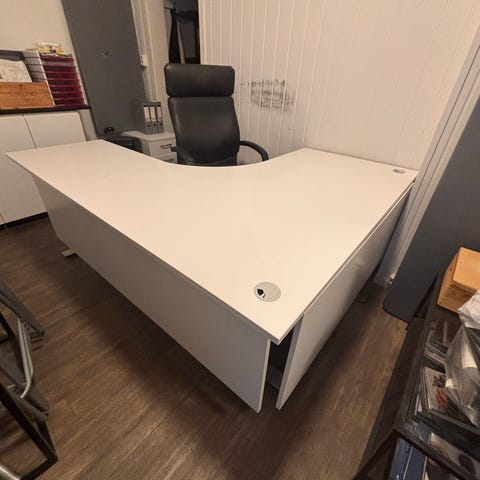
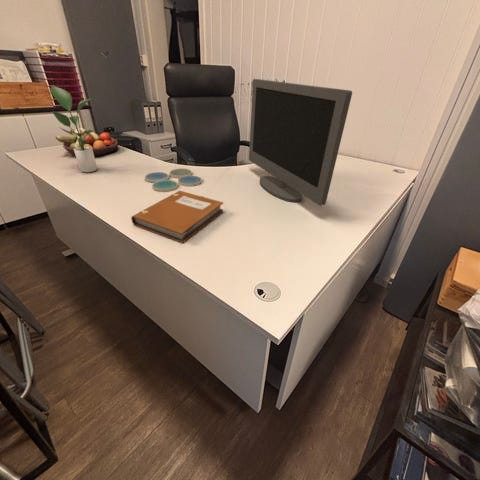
+ monitor [248,78,353,207]
+ drink coaster [144,167,203,193]
+ potted plant [49,85,99,173]
+ fruit bowl [55,127,119,157]
+ notebook [130,190,224,244]
